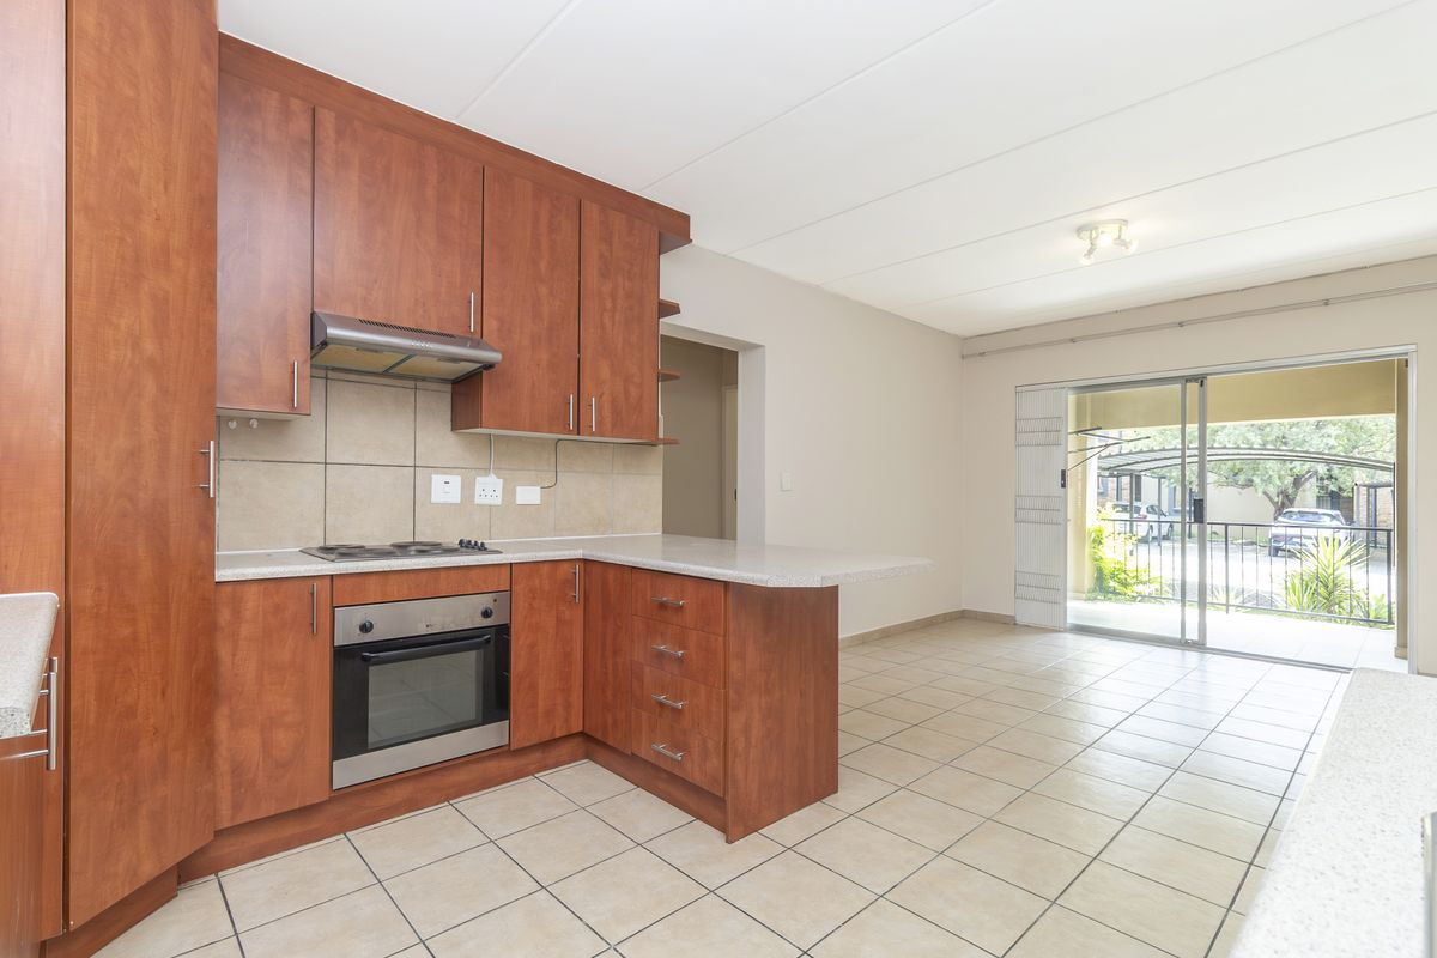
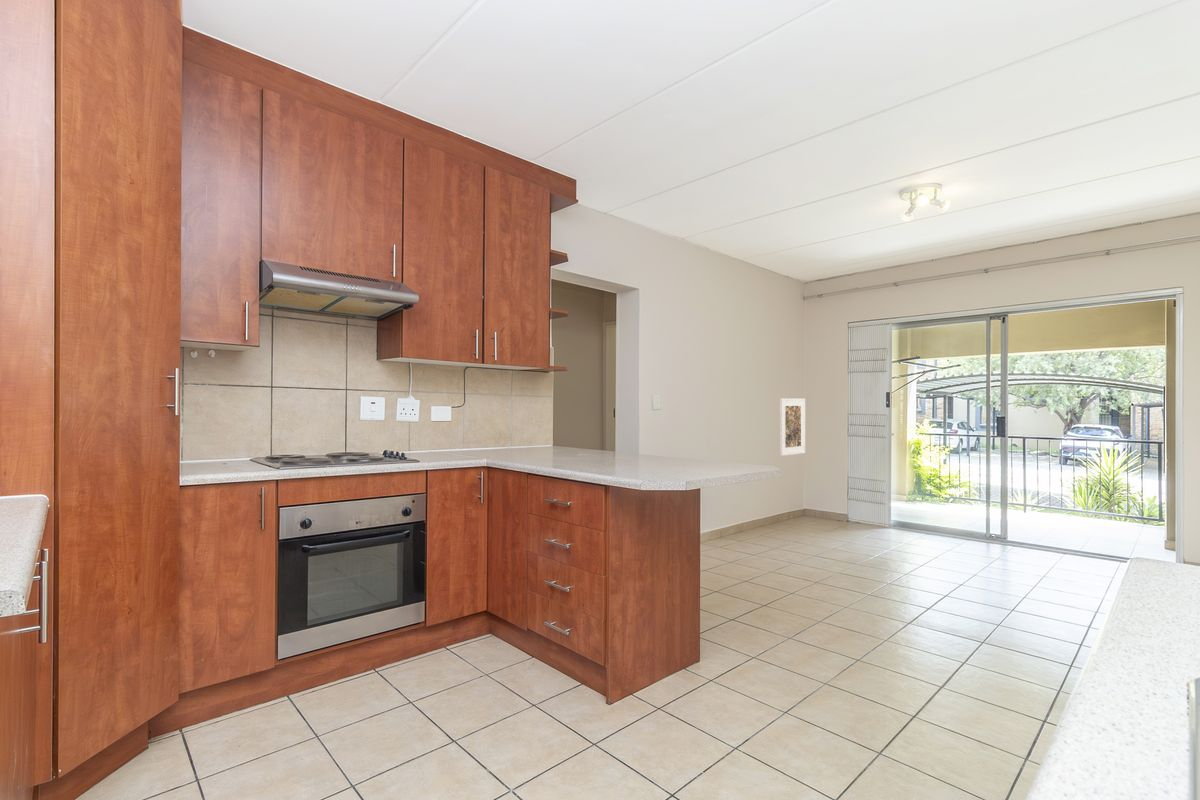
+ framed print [779,397,806,457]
